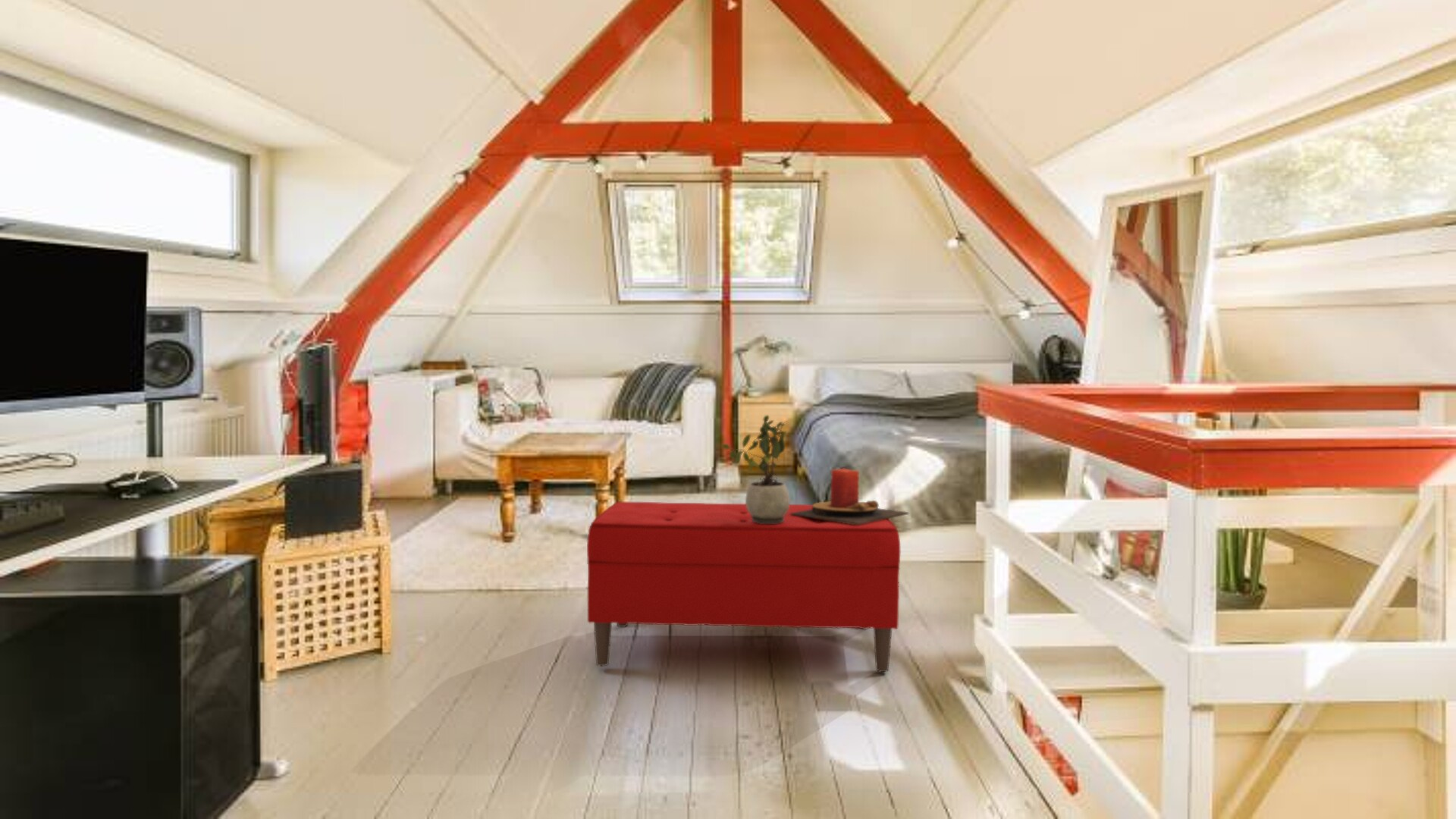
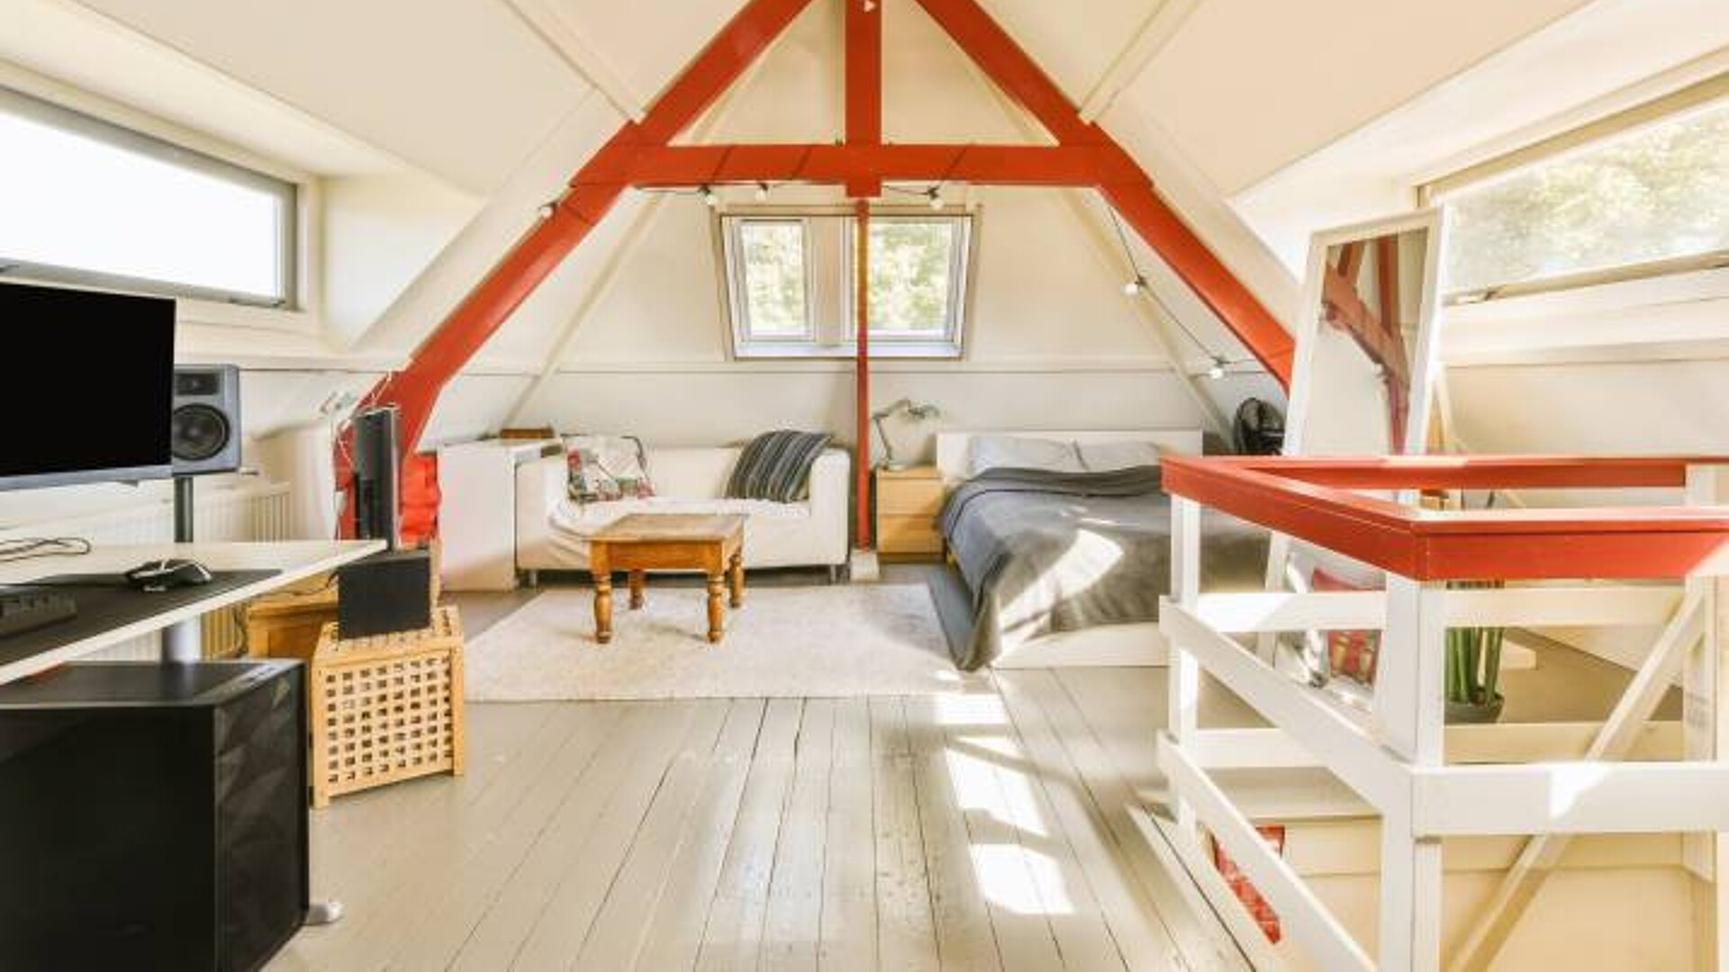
- candle [790,467,910,526]
- bench [586,501,902,673]
- potted plant [721,415,792,524]
